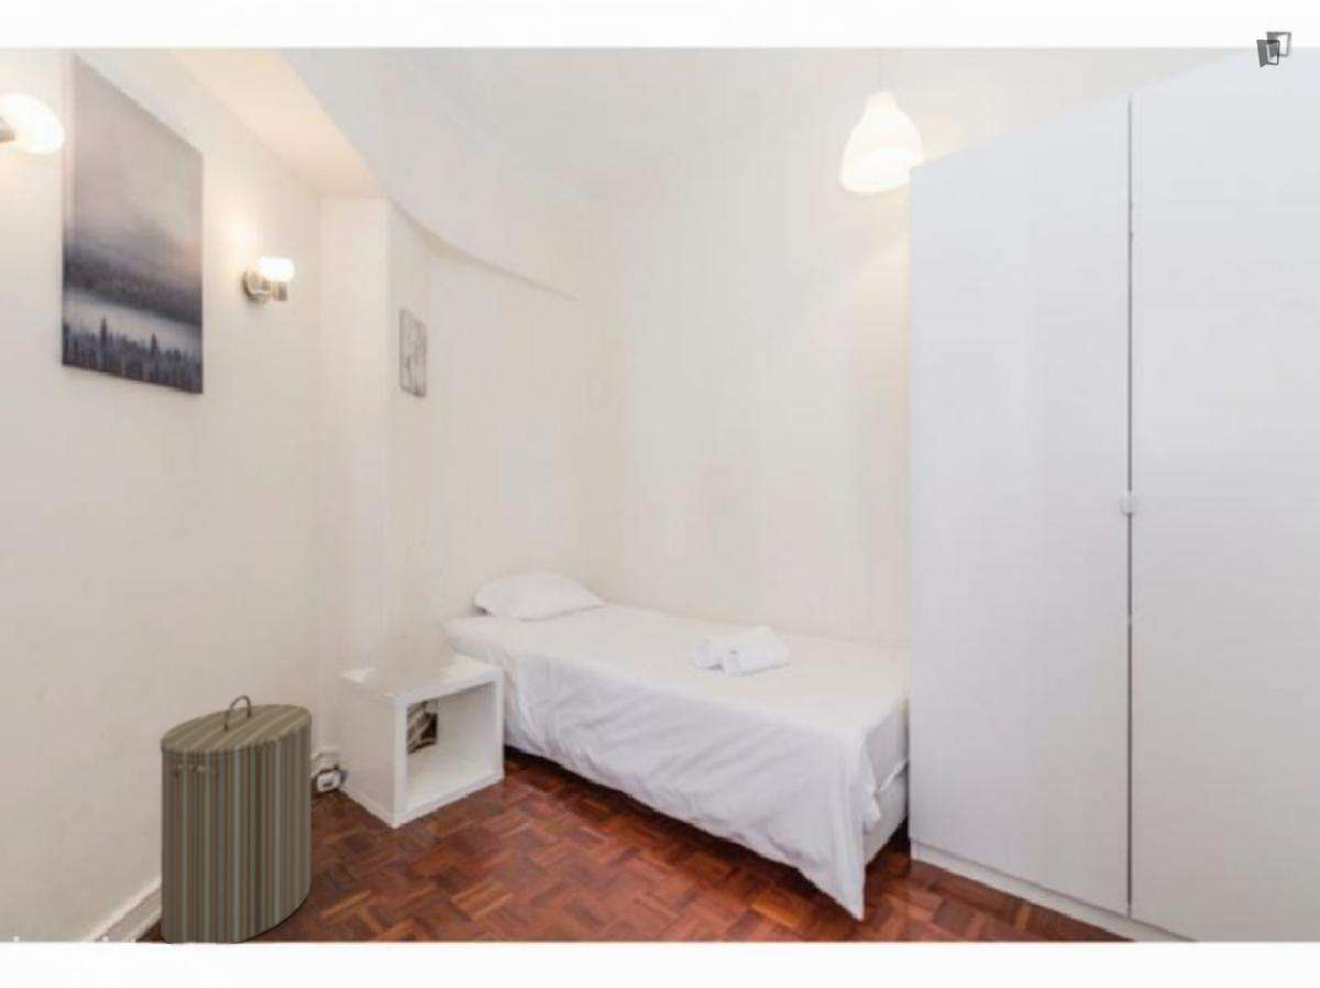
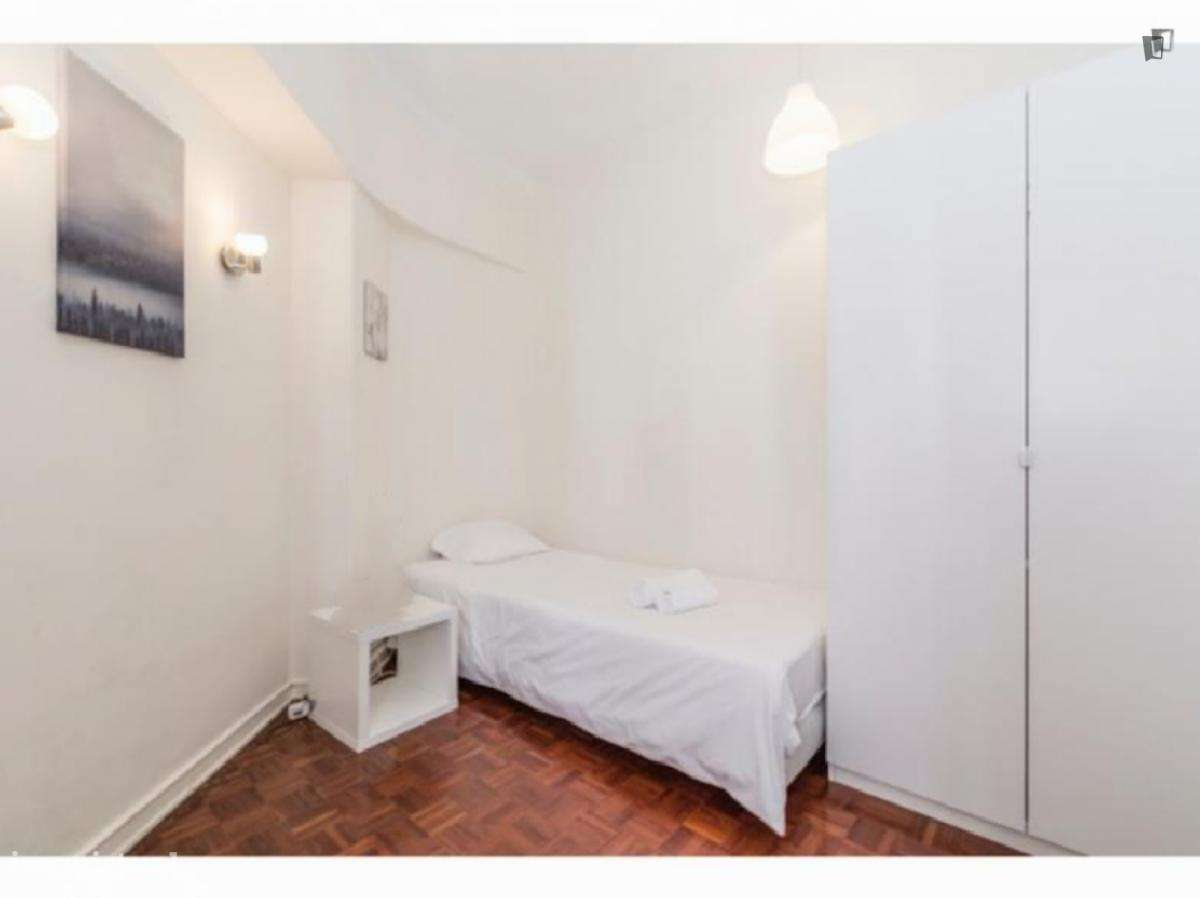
- laundry hamper [160,694,314,945]
